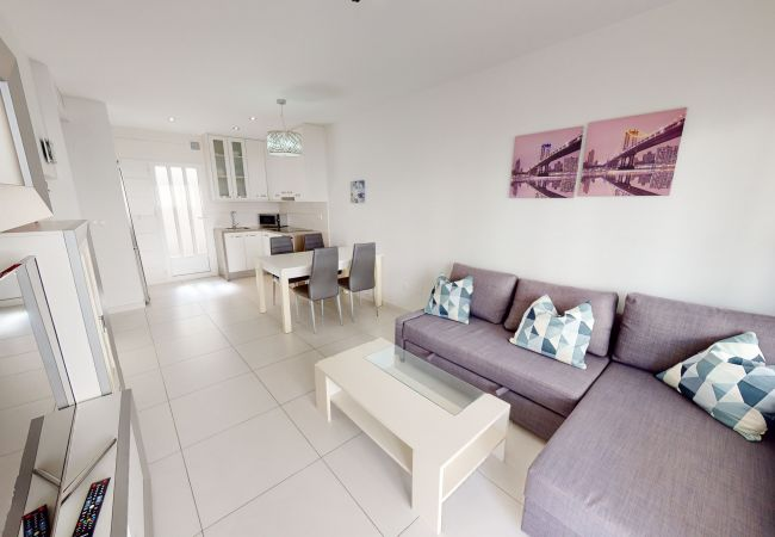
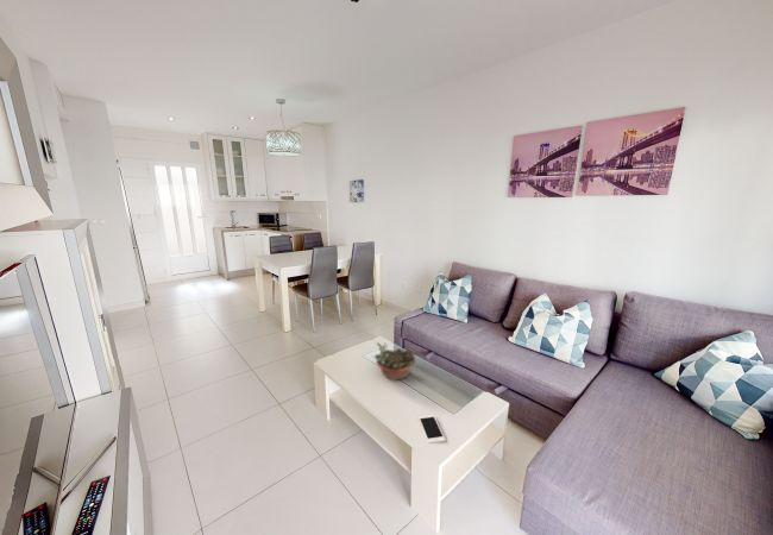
+ succulent planter [370,341,416,382]
+ cell phone [417,414,446,445]
